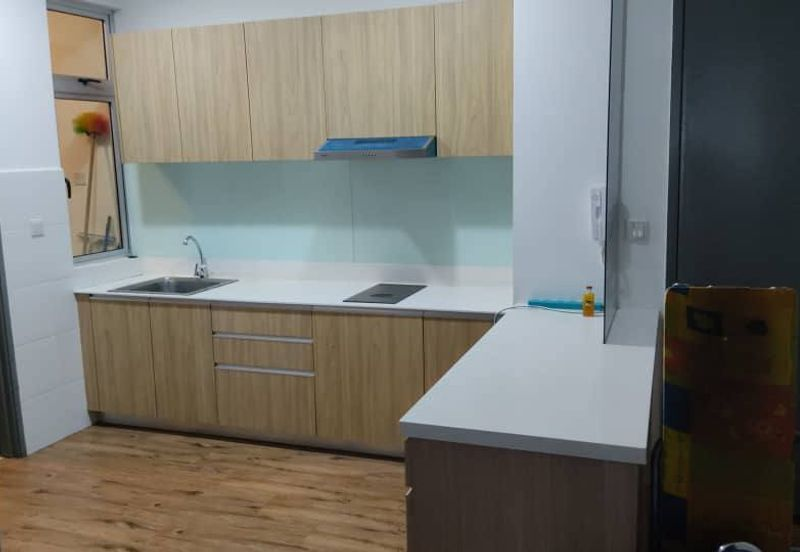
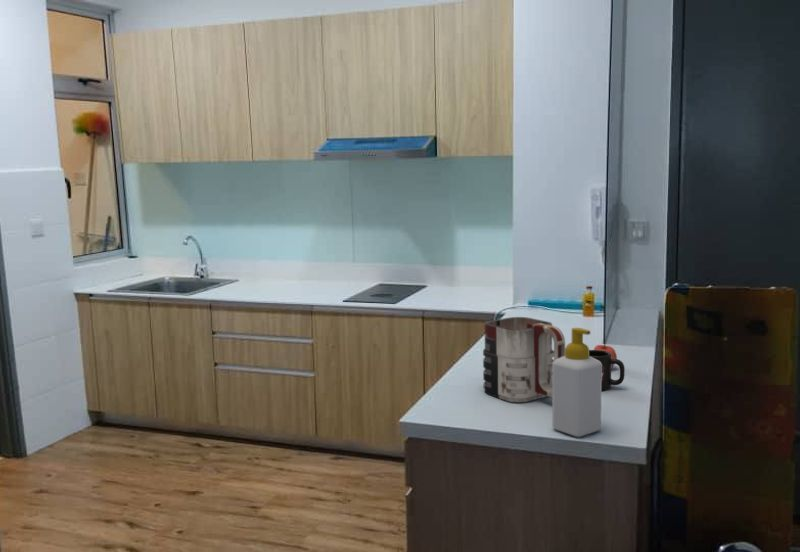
+ mug [482,316,566,403]
+ soap bottle [551,327,602,438]
+ apple [593,342,618,368]
+ mug [589,349,626,391]
